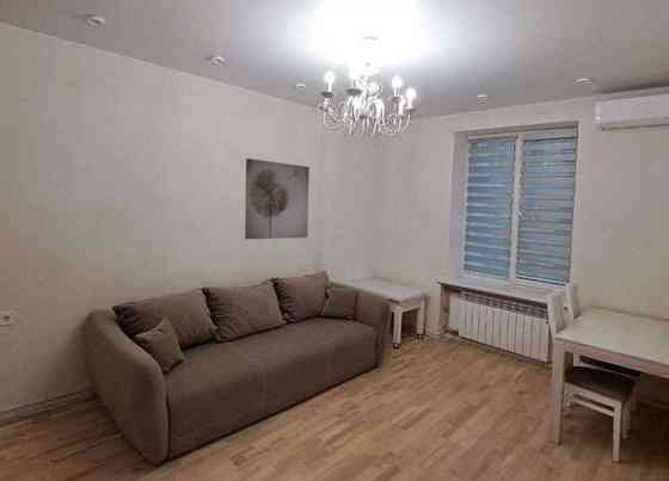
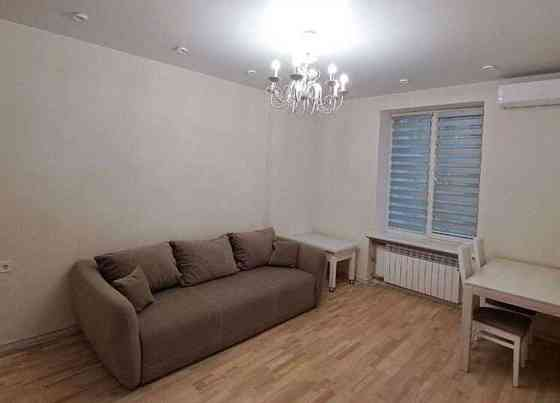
- wall art [244,158,311,240]
